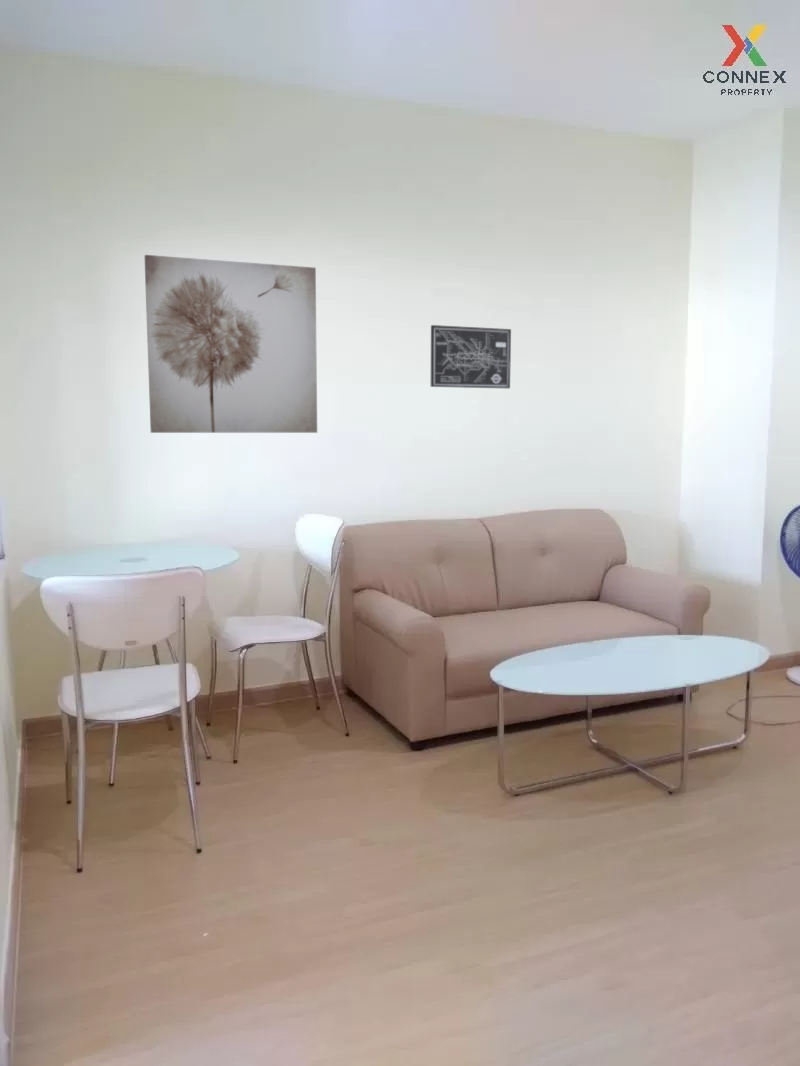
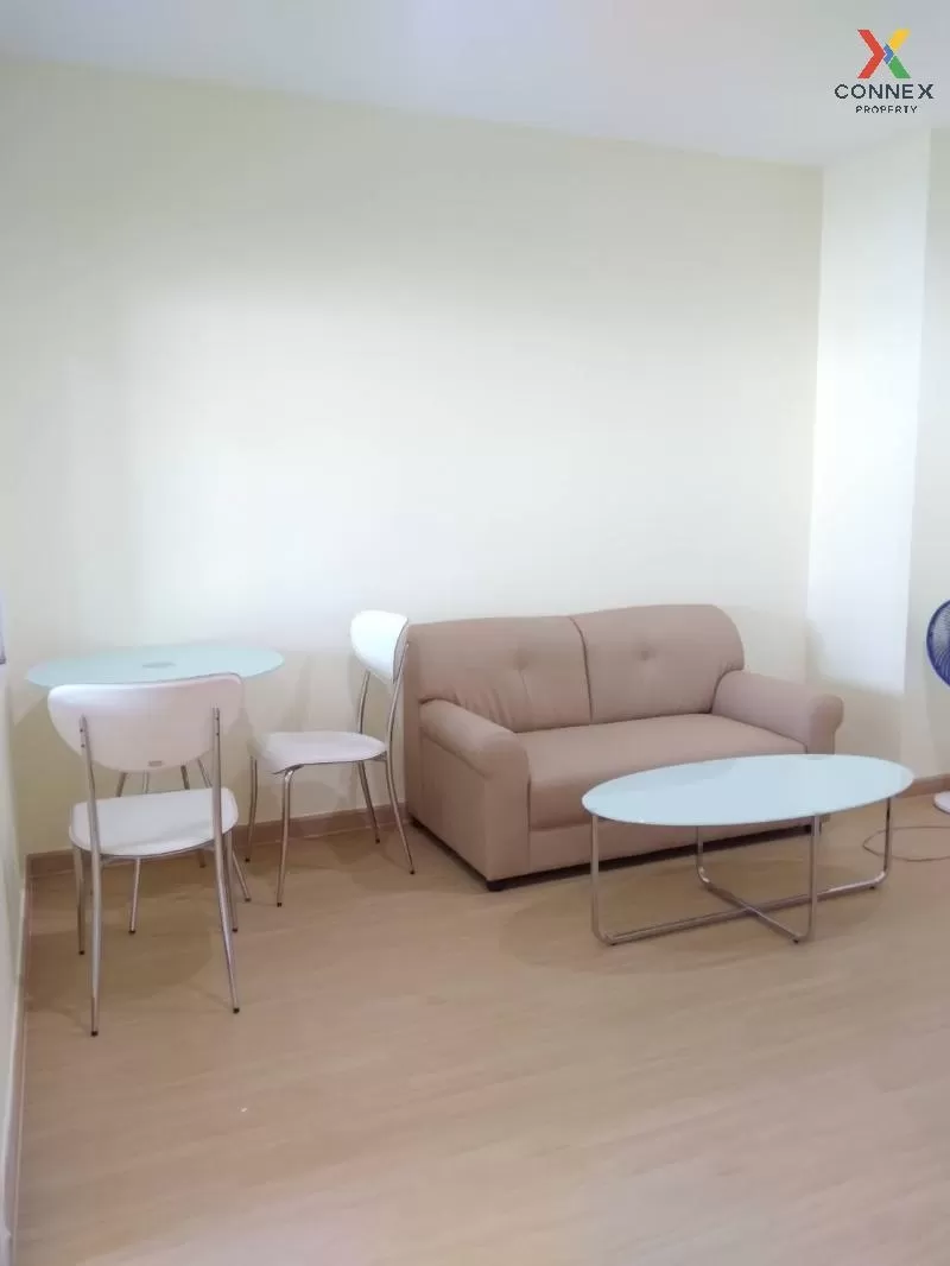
- wall art [144,254,318,434]
- wall art [430,324,512,389]
